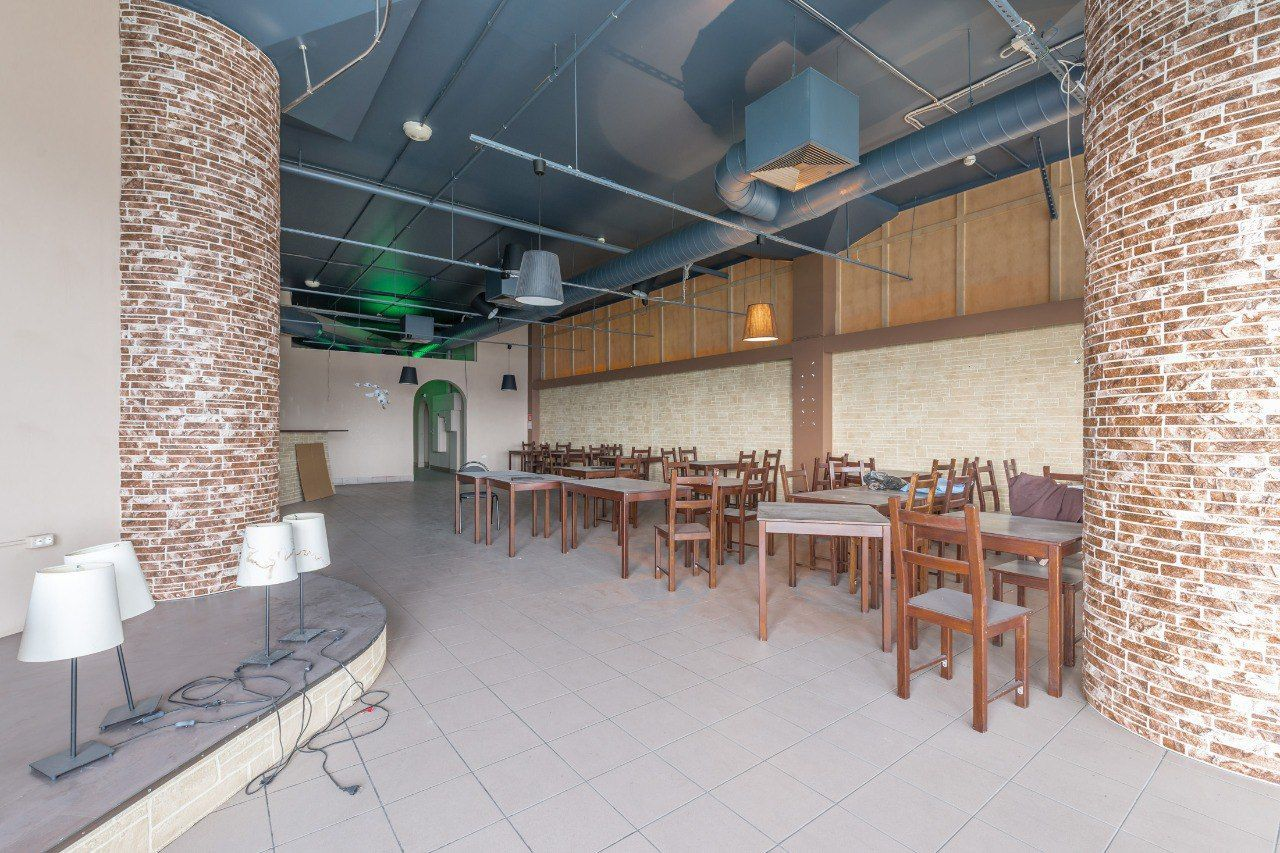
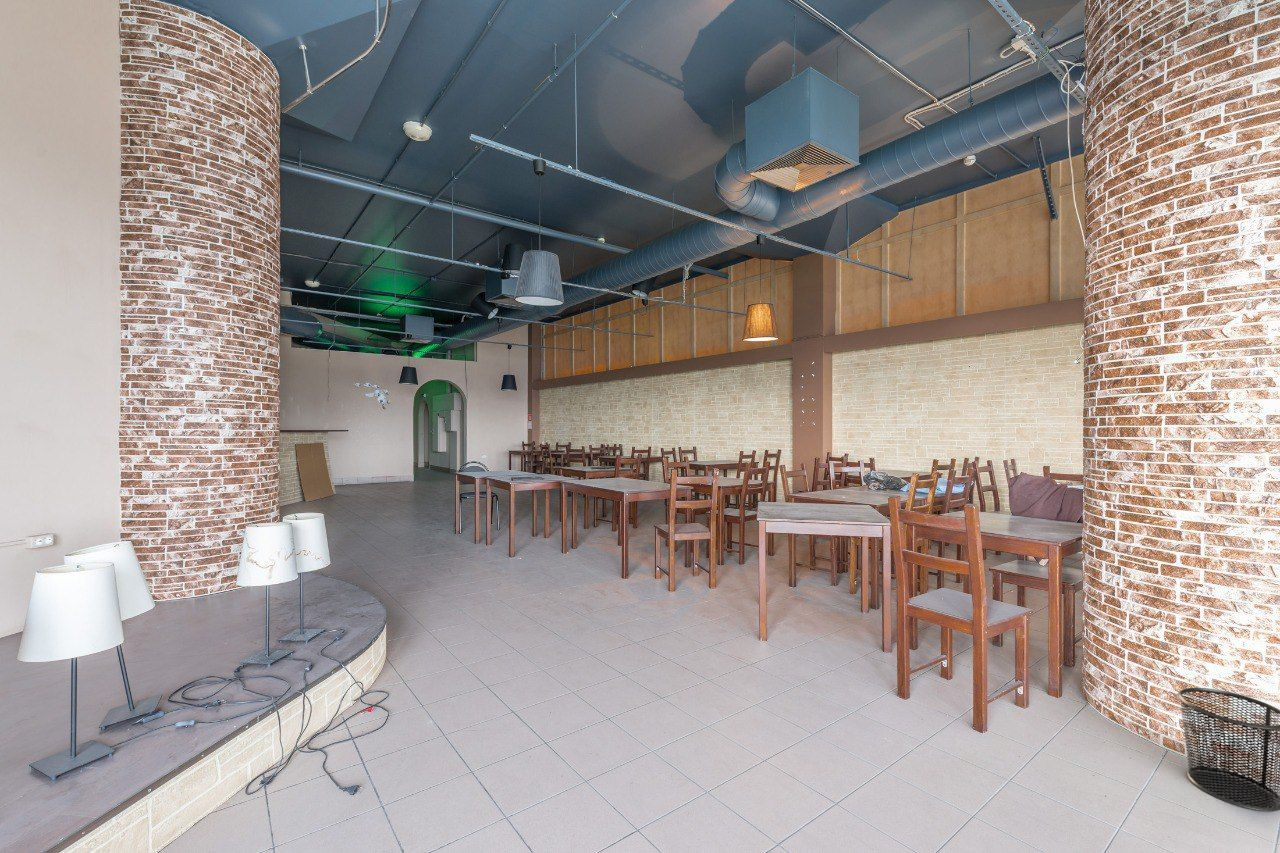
+ waste bin [1177,687,1280,813]
